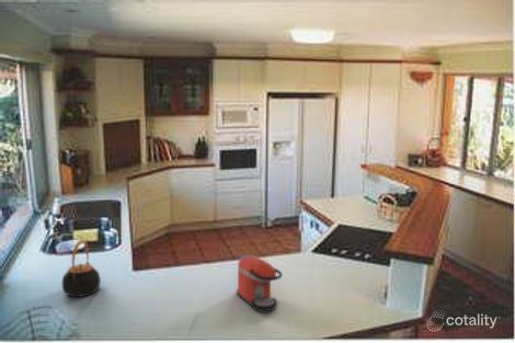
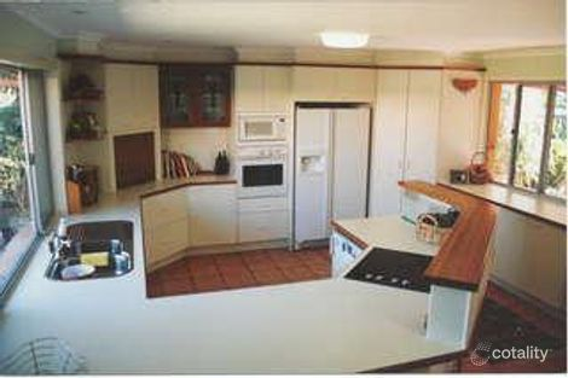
- teapot [61,239,102,298]
- coffee maker [236,254,283,312]
